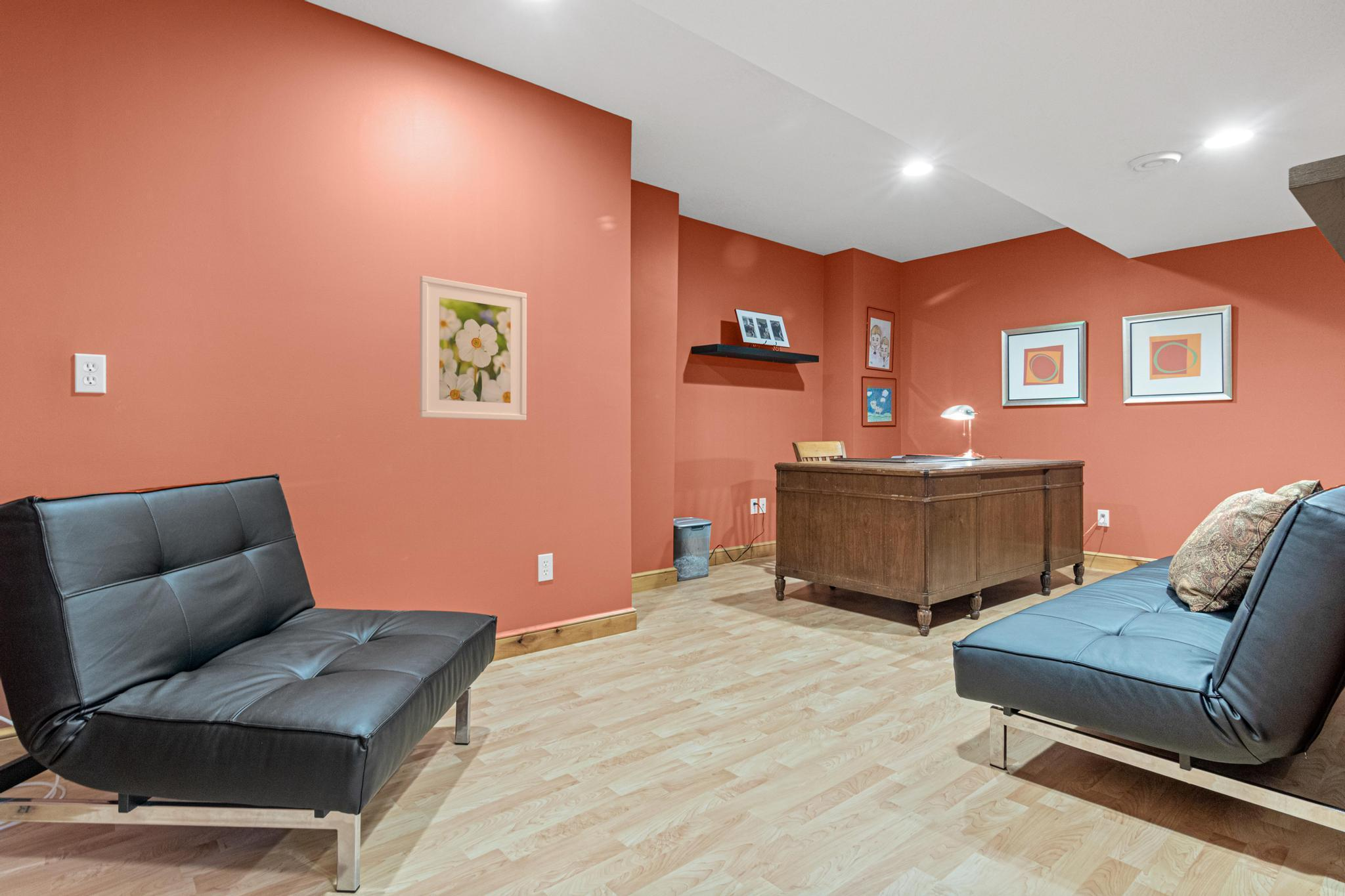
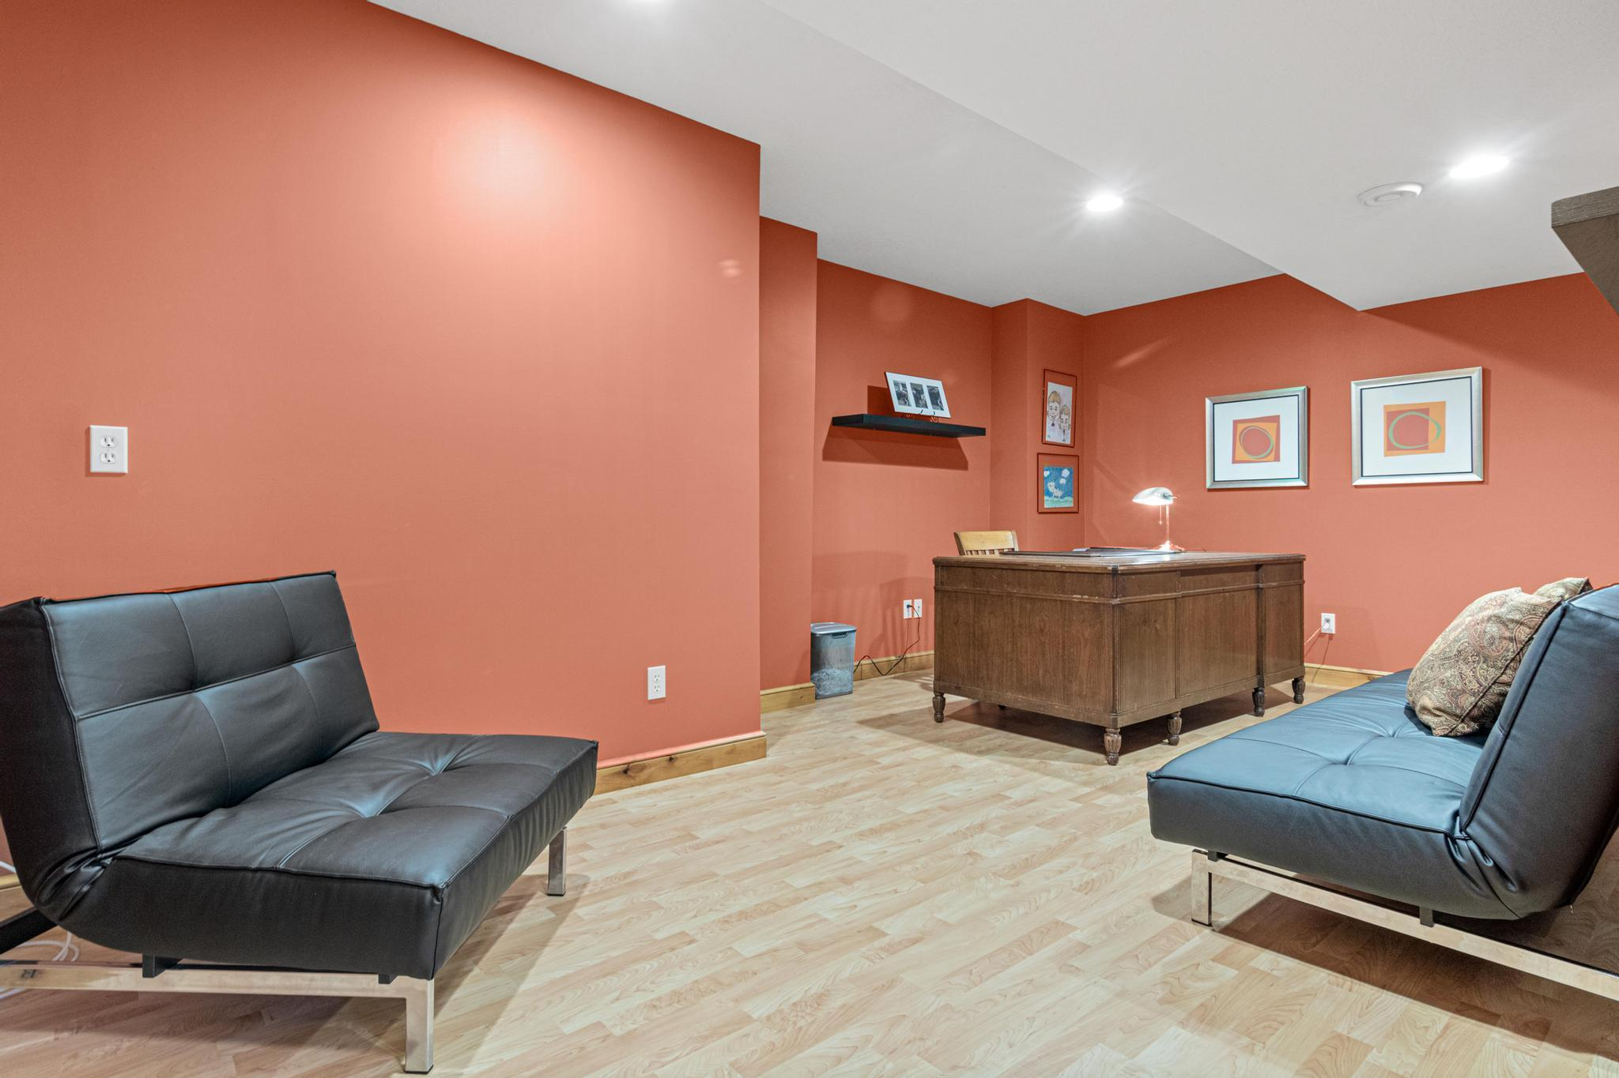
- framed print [419,275,527,421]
